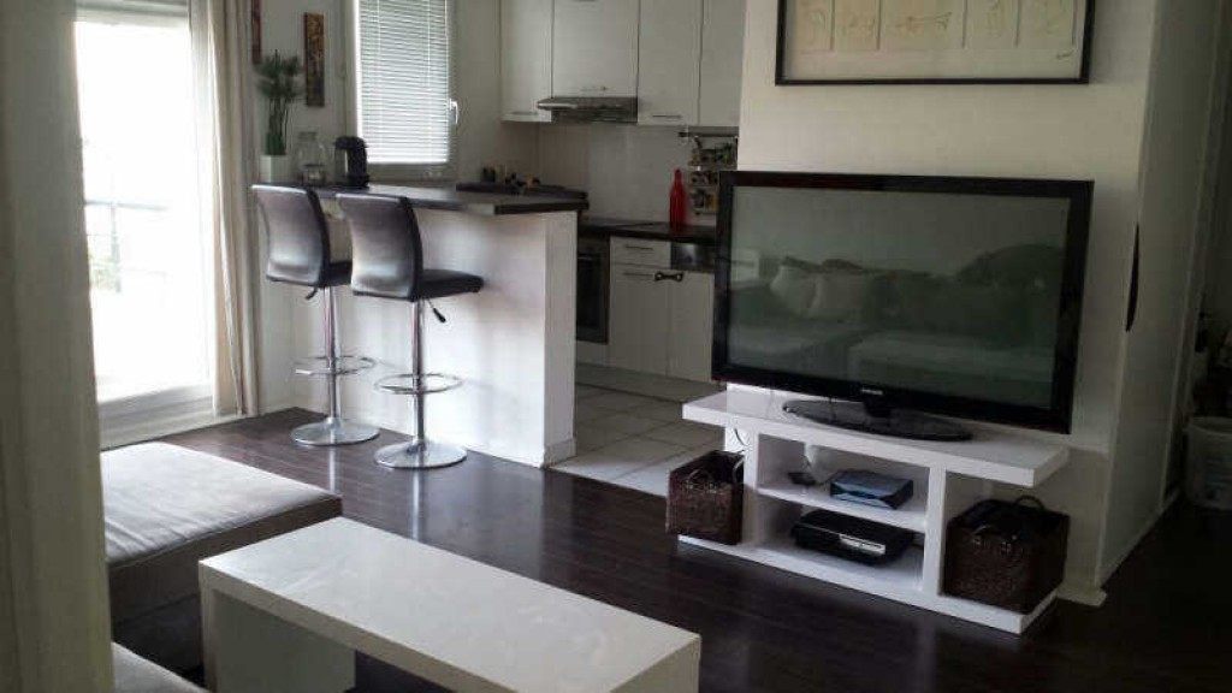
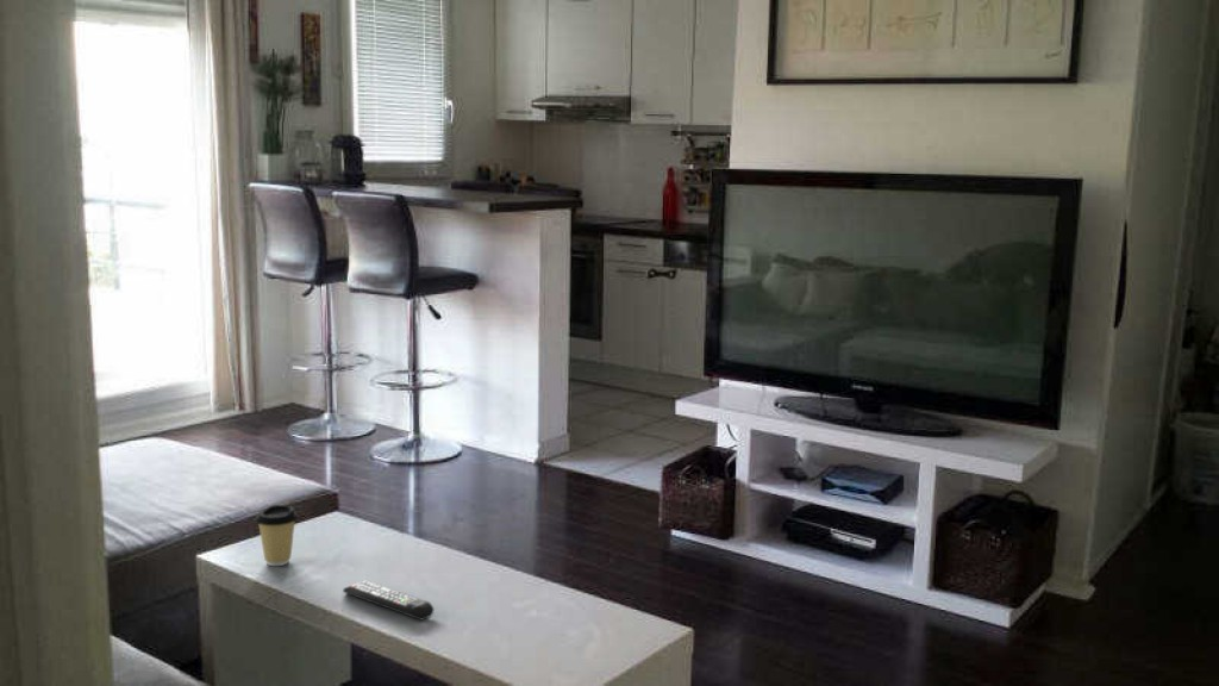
+ coffee cup [254,504,299,567]
+ remote control [342,579,435,622]
